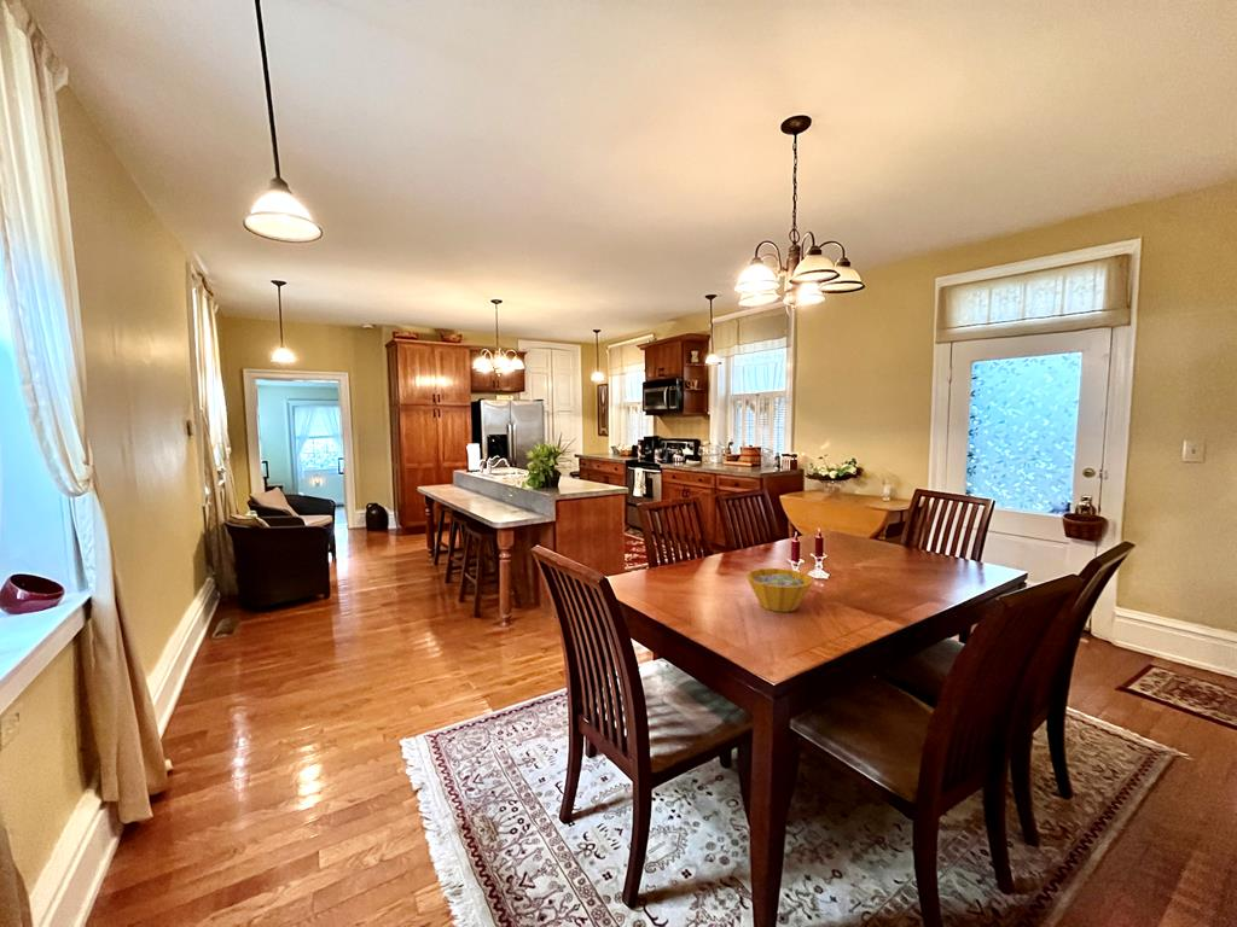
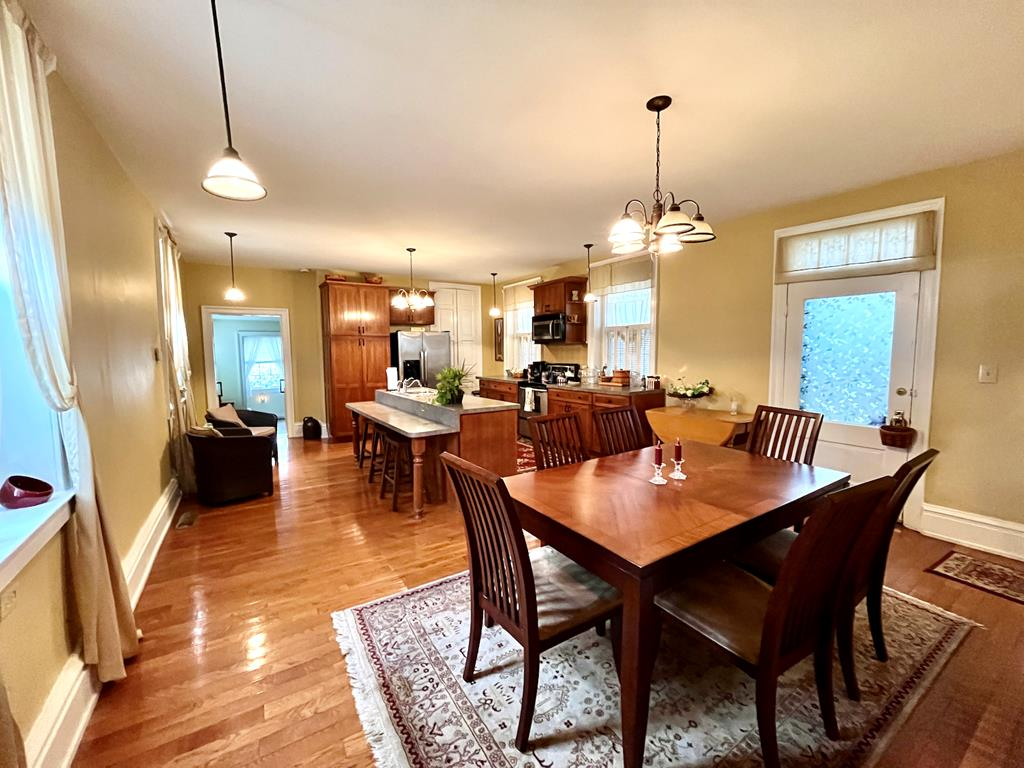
- bowl [744,567,814,613]
